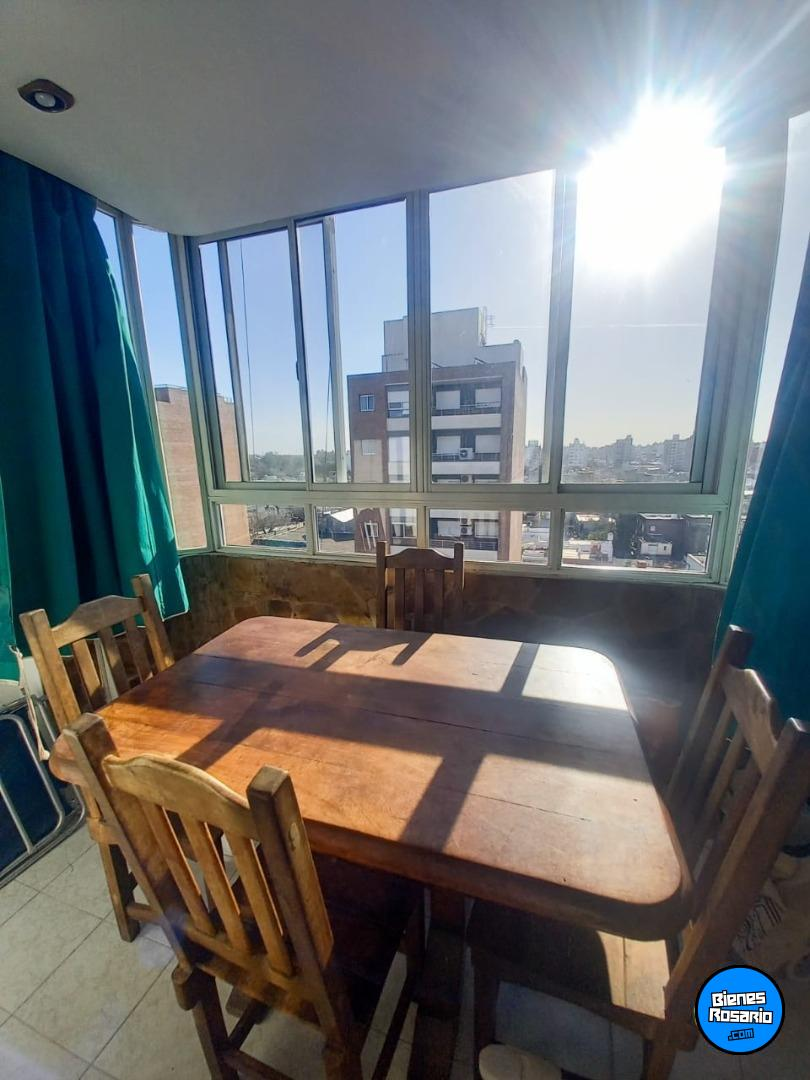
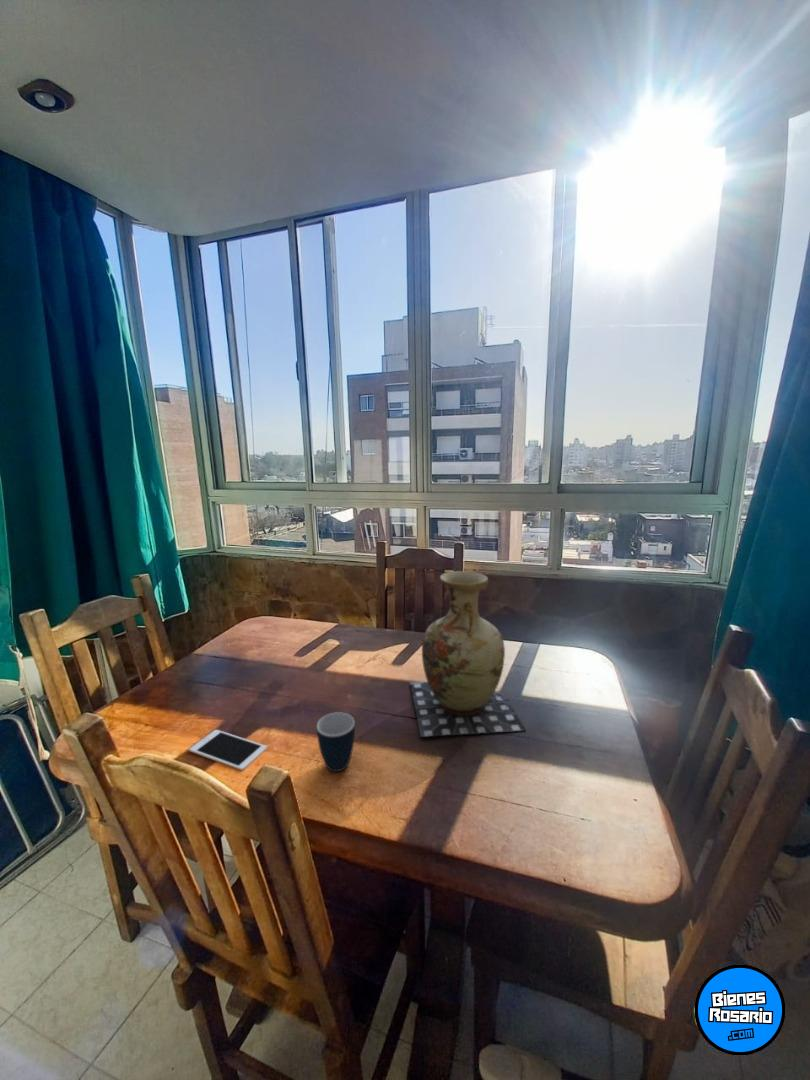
+ vase [409,570,527,738]
+ mug [316,711,356,773]
+ cell phone [188,729,268,772]
